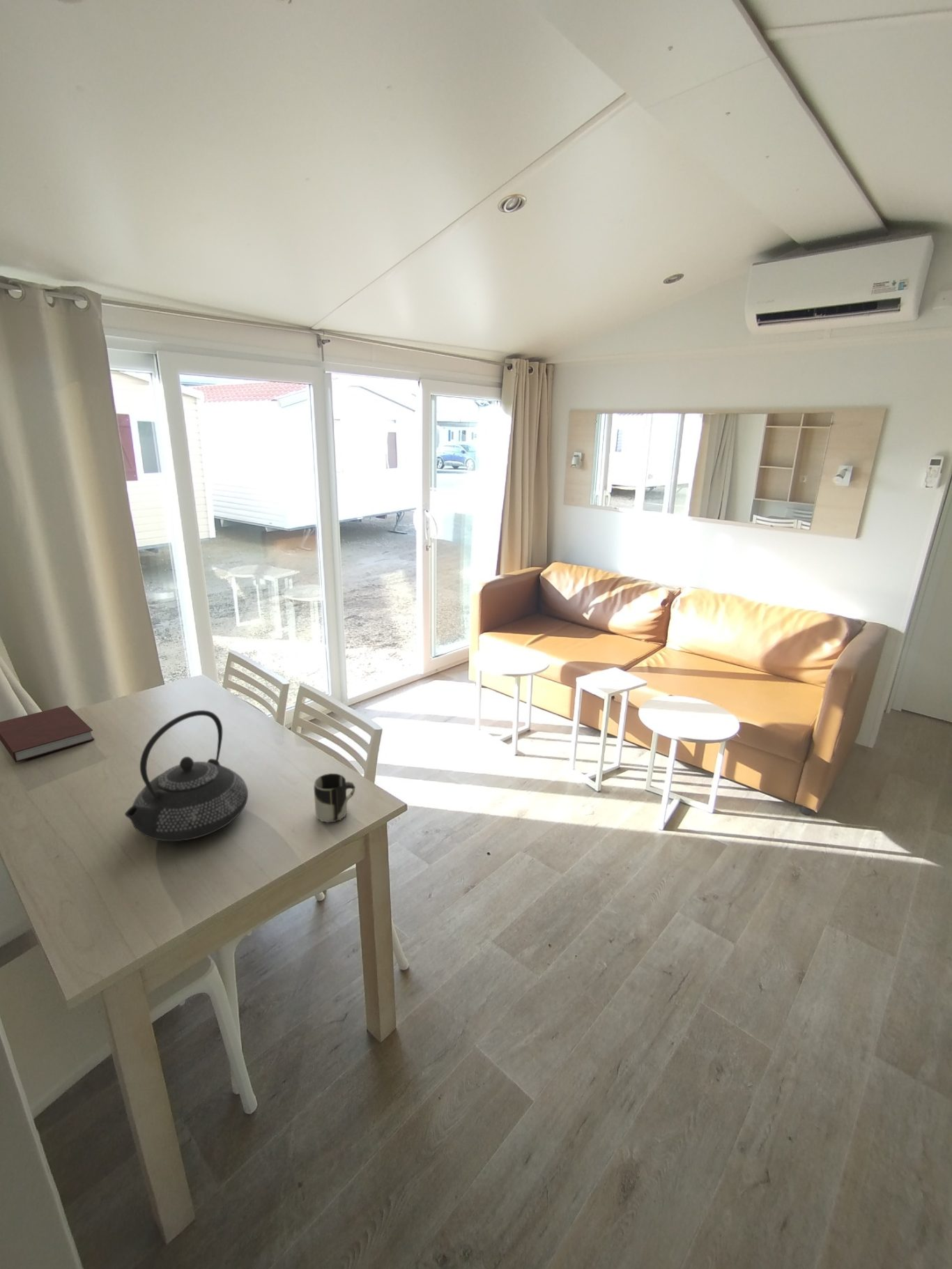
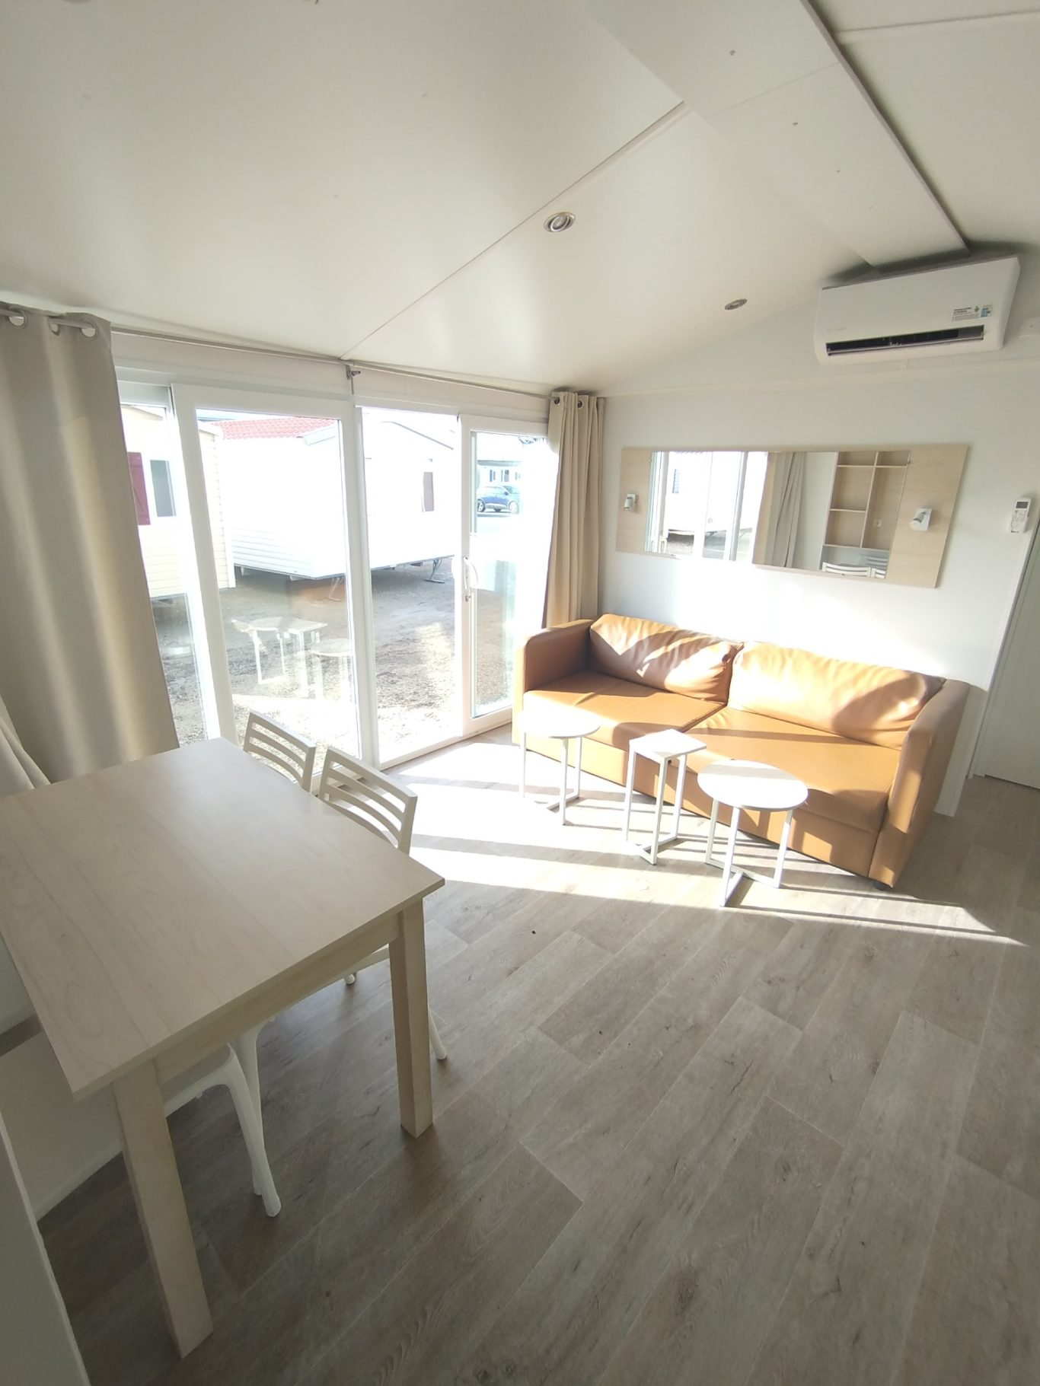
- cup [314,773,356,824]
- teapot [124,709,249,842]
- notebook [0,705,95,763]
